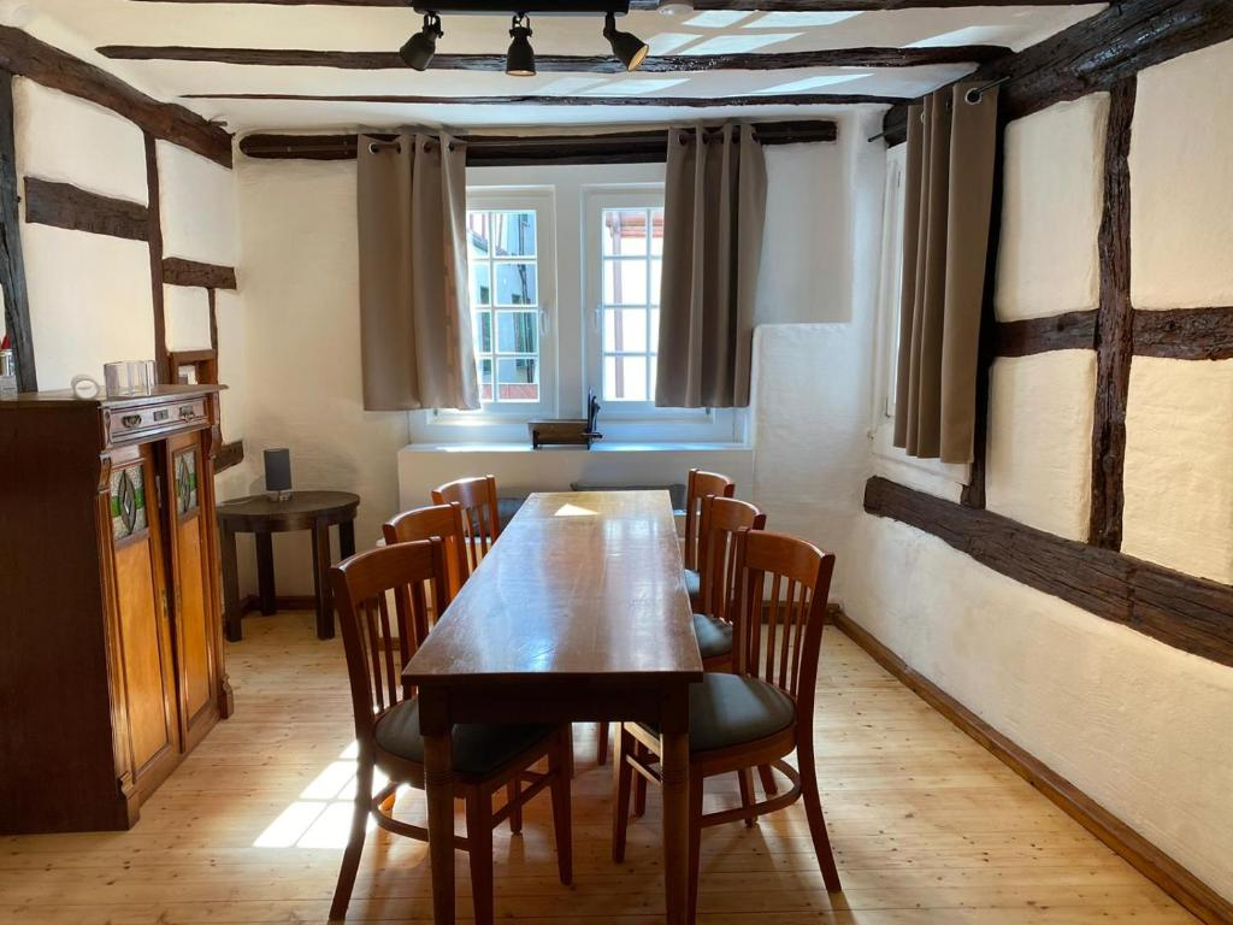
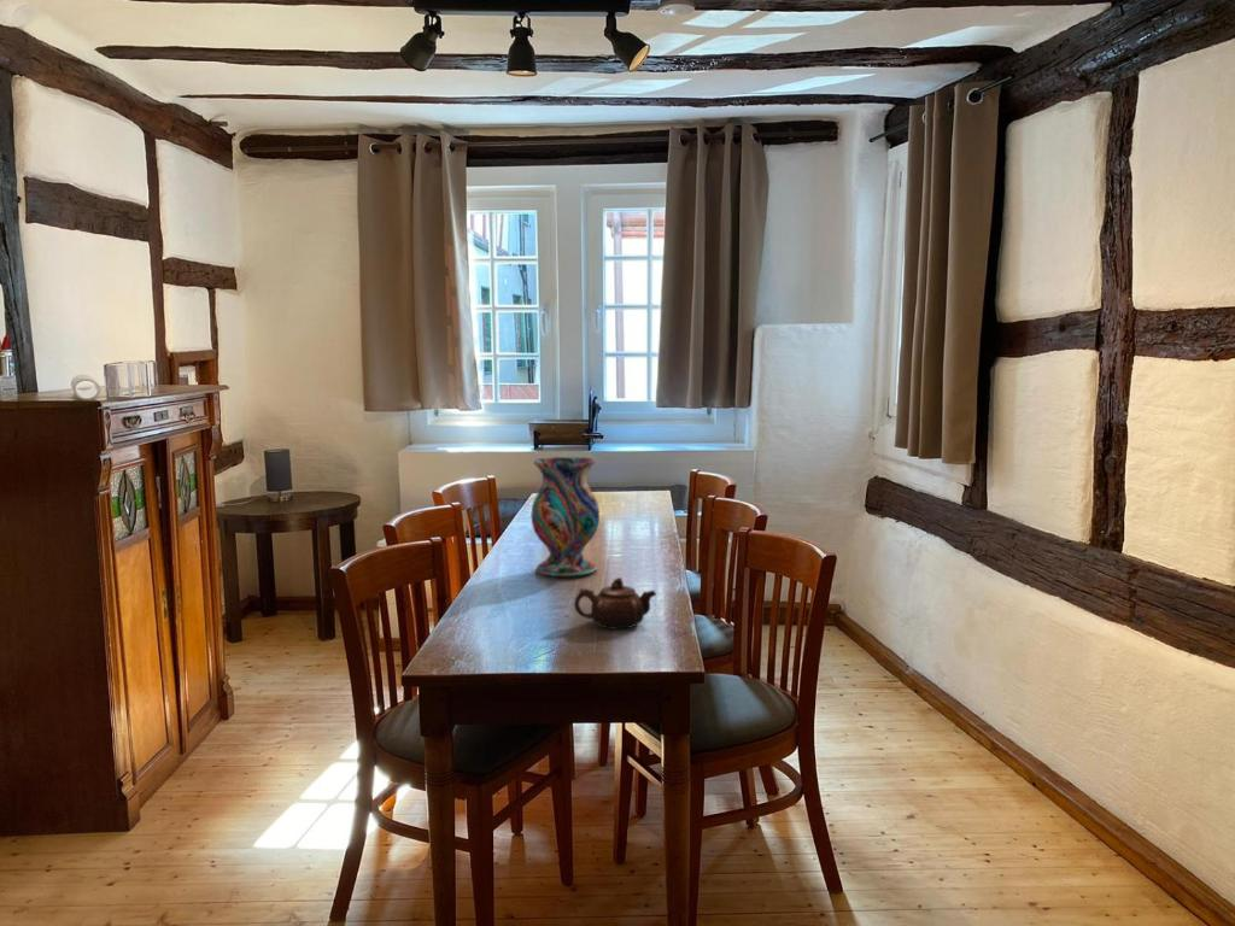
+ vase [529,456,601,578]
+ teapot [573,576,657,631]
